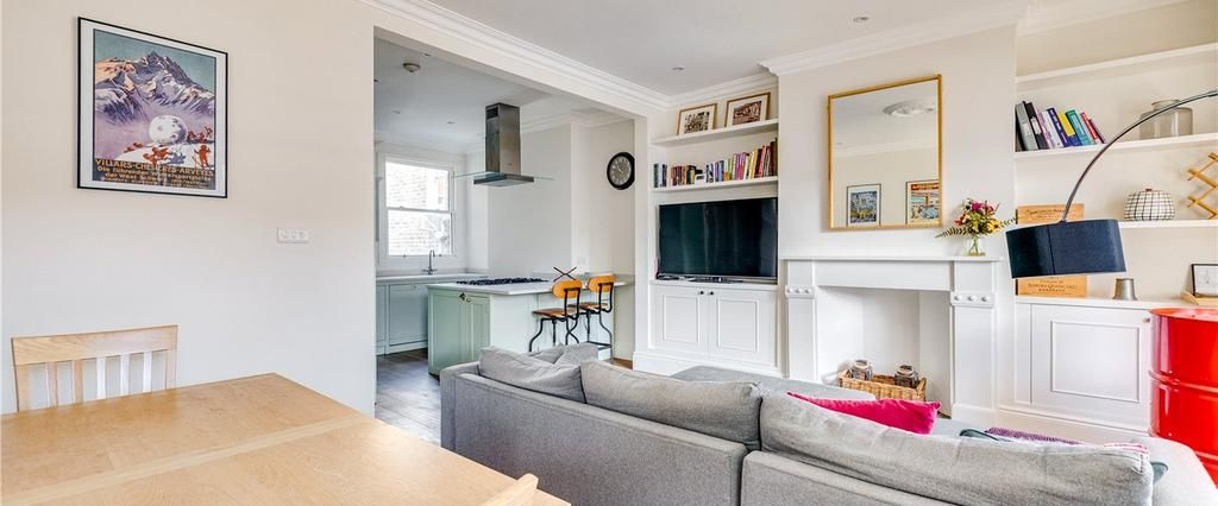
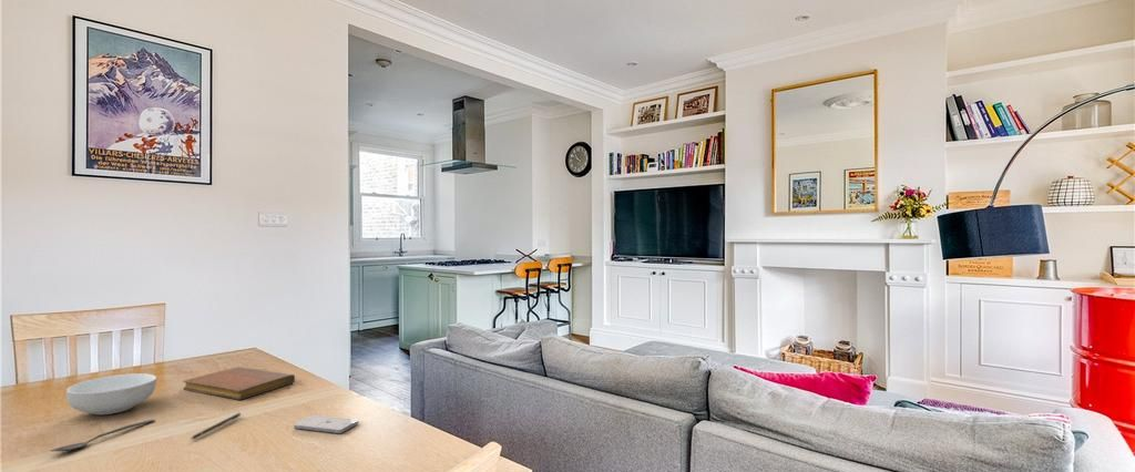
+ pen [190,412,242,440]
+ notebook [182,366,296,401]
+ cereal bowl [65,372,157,415]
+ spoon [49,419,156,452]
+ smartphone [293,414,359,434]
